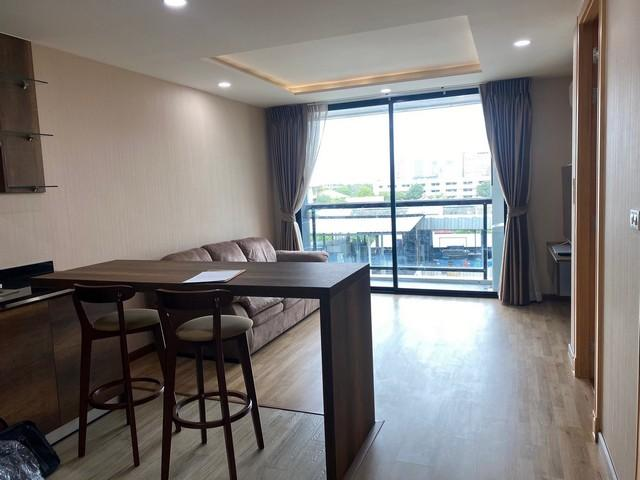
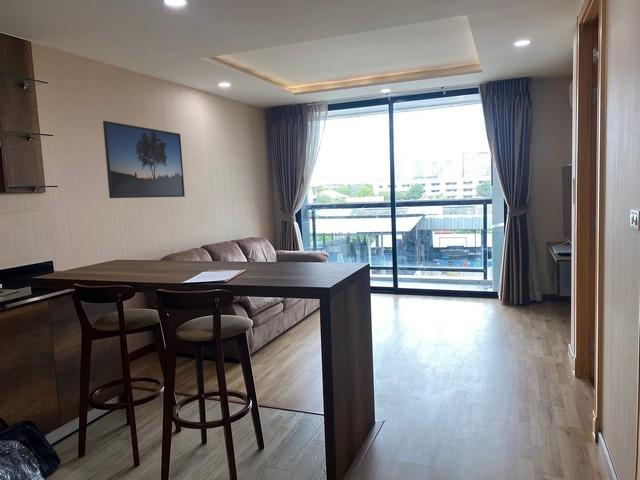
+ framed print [102,120,186,199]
